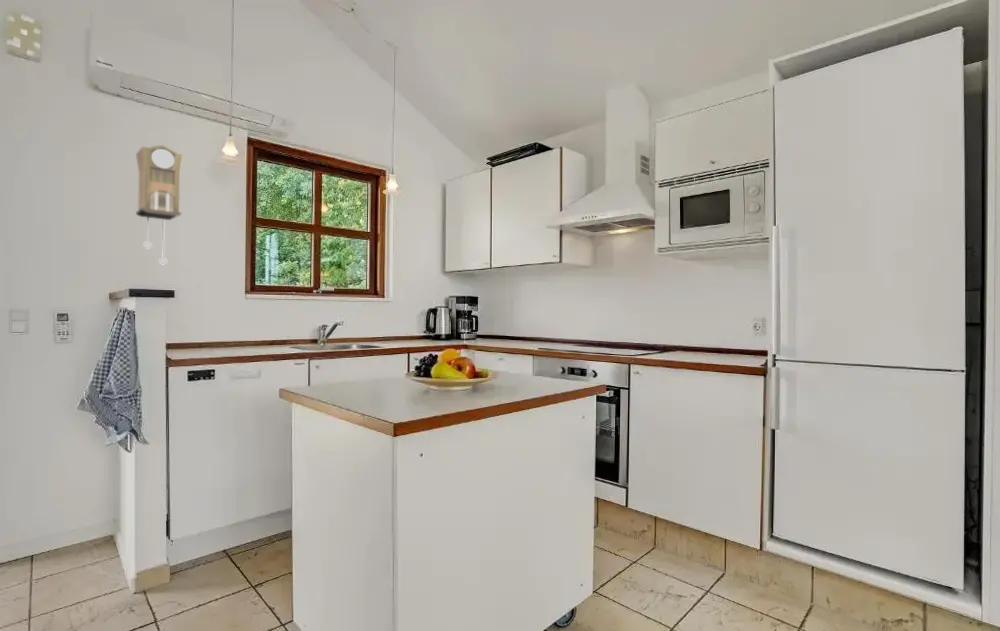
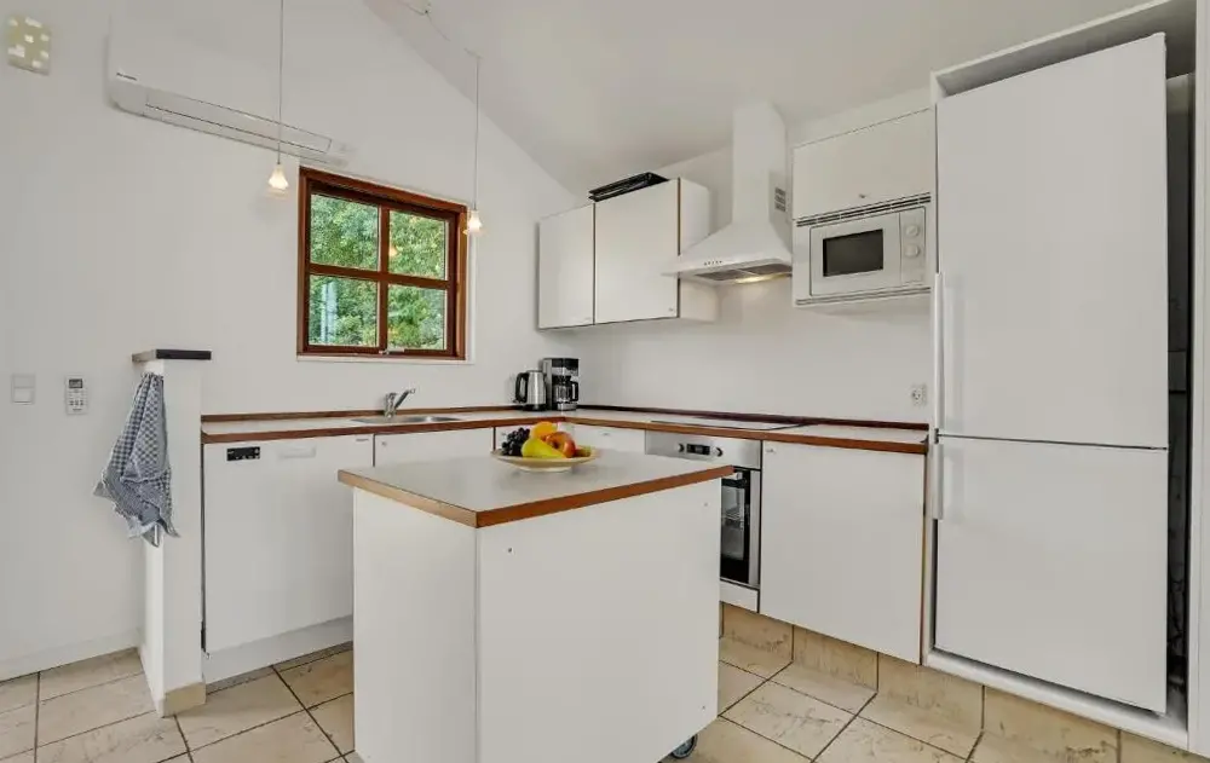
- pendulum clock [135,144,184,266]
